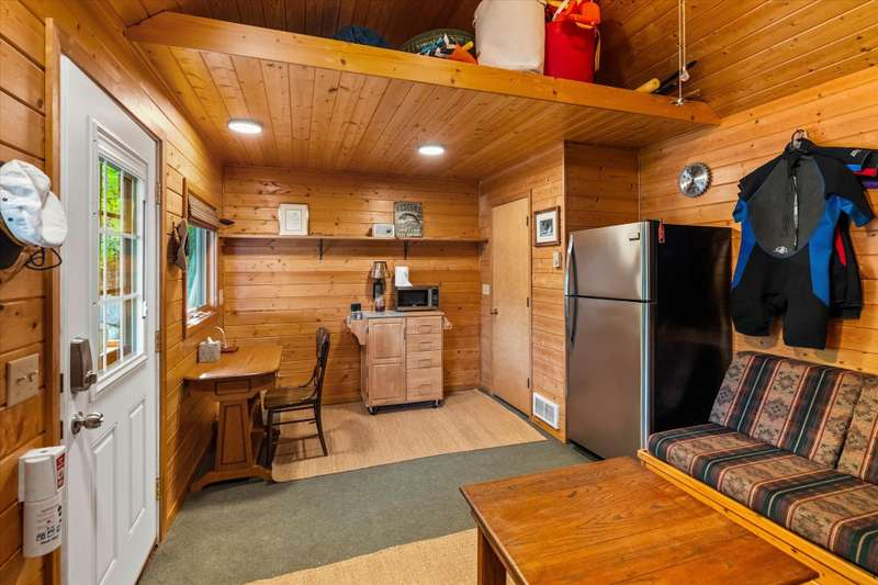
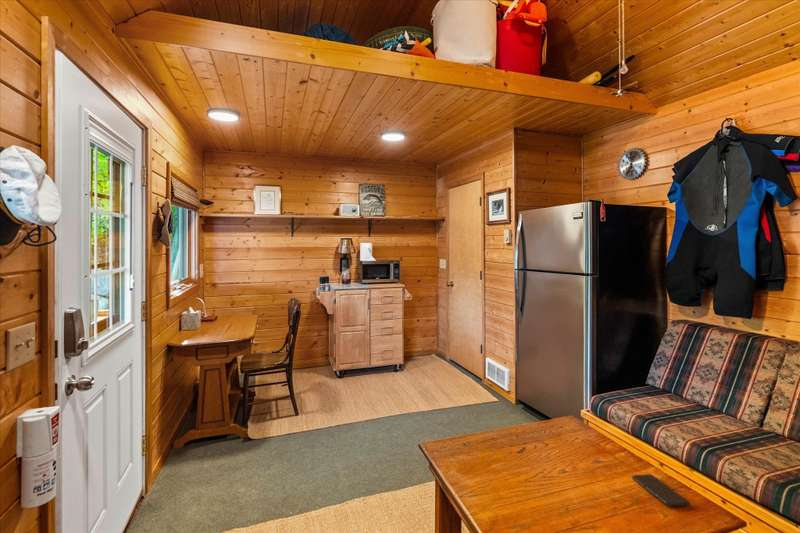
+ smartphone [631,473,691,507]
